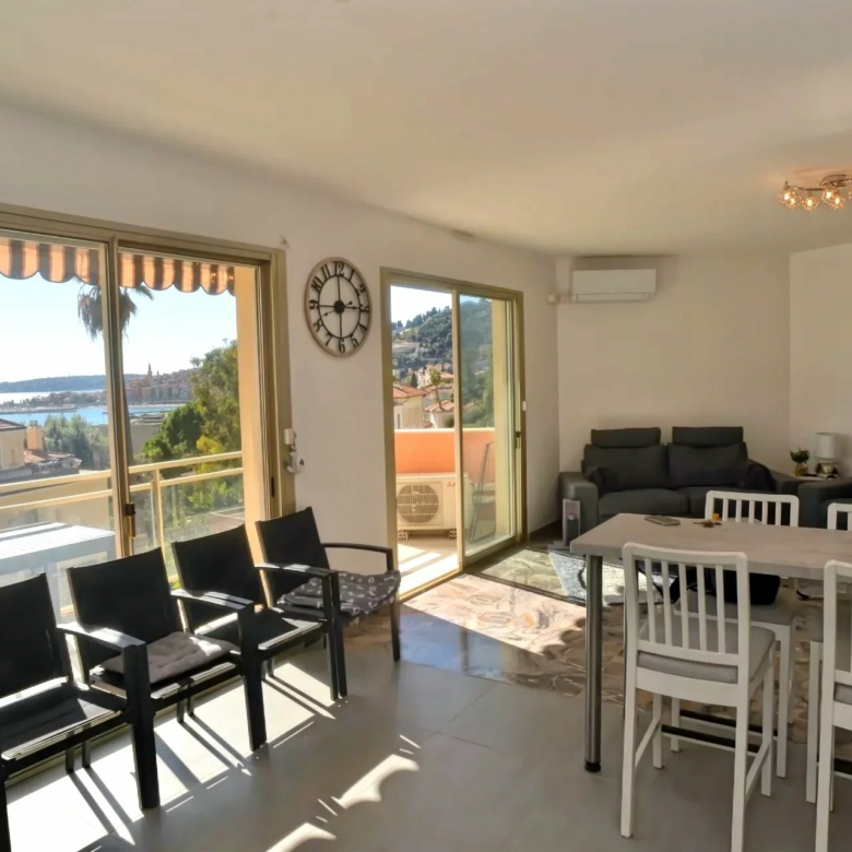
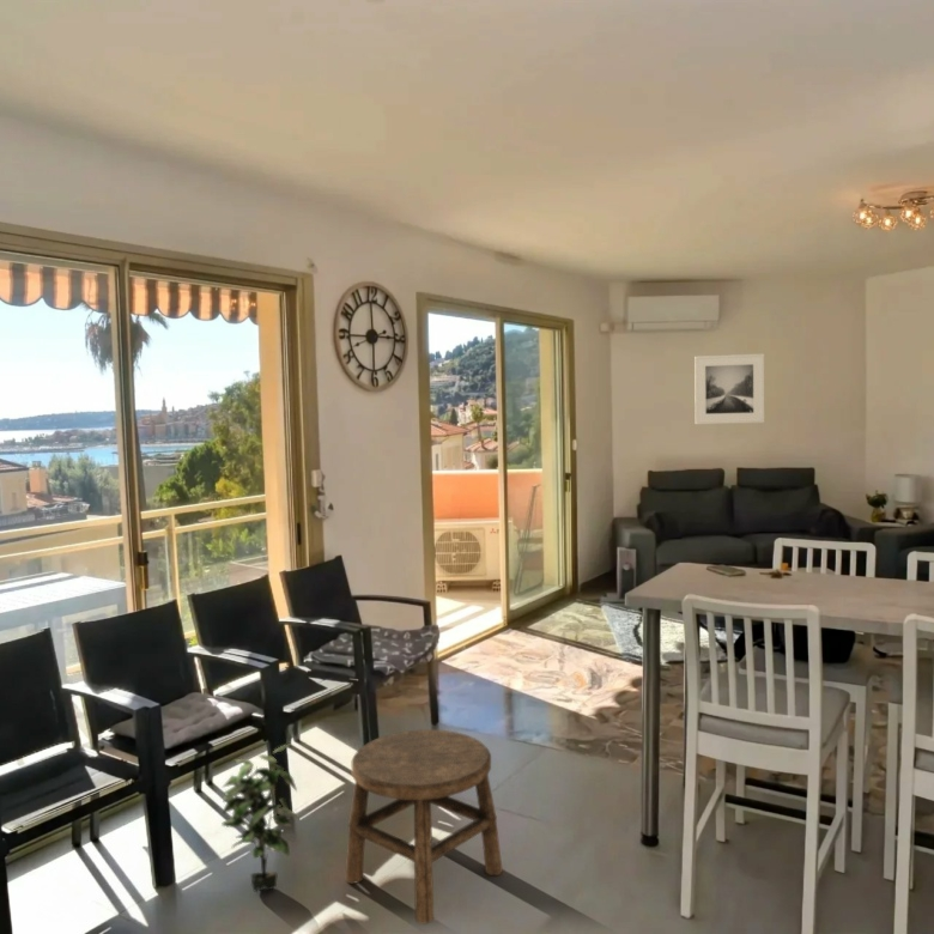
+ stool [345,729,504,926]
+ potted plant [220,742,298,893]
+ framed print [693,352,765,425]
